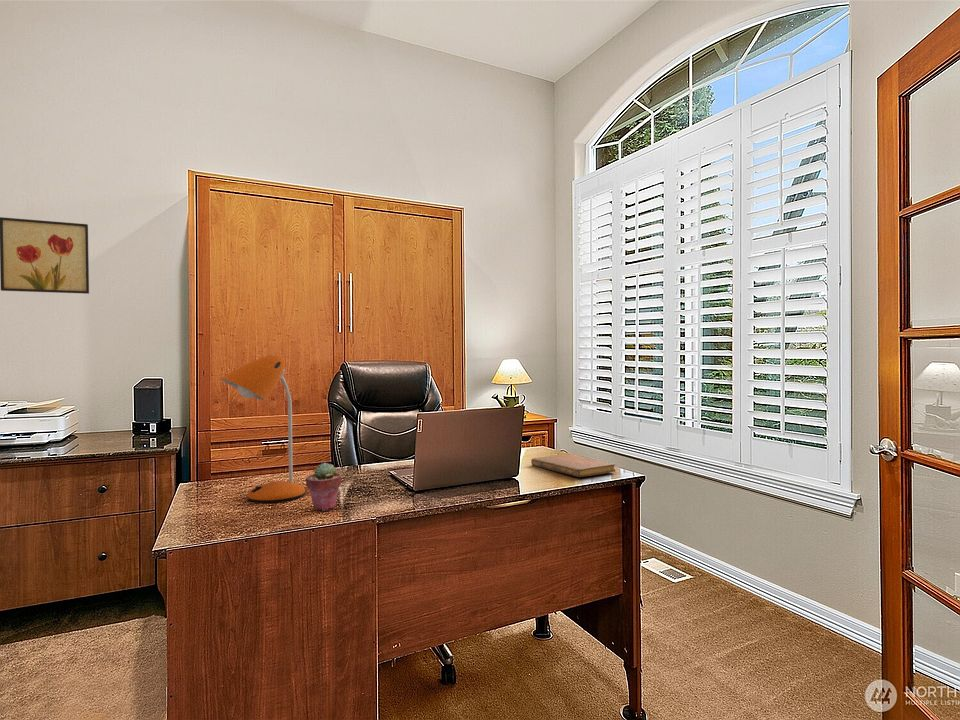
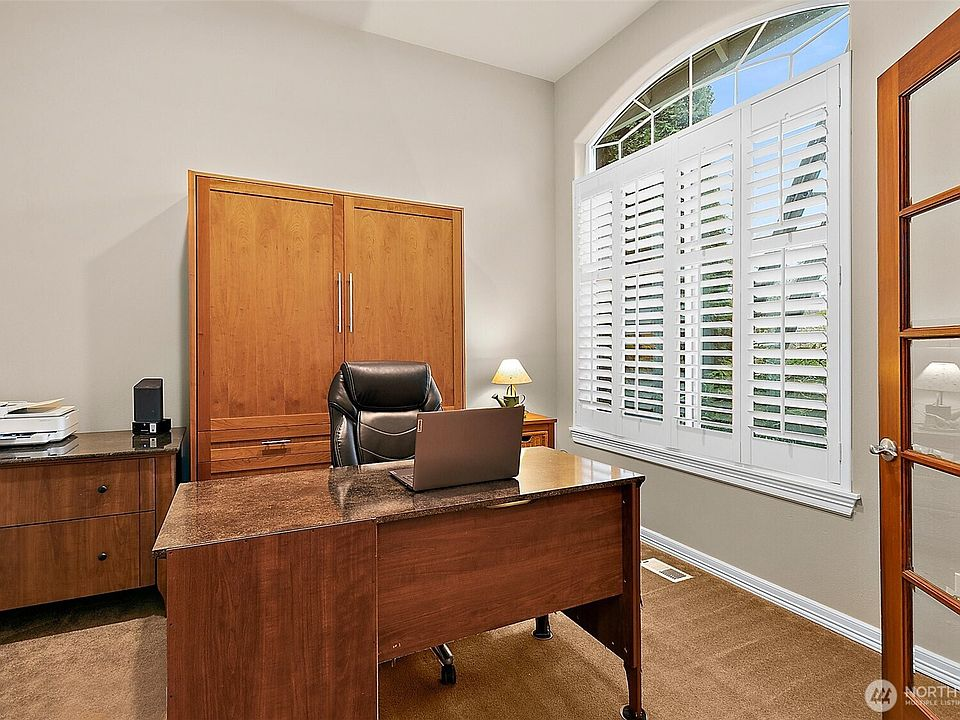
- potted succulent [305,462,343,512]
- desk lamp [220,354,306,503]
- wall art [0,216,90,295]
- notebook [530,453,616,478]
